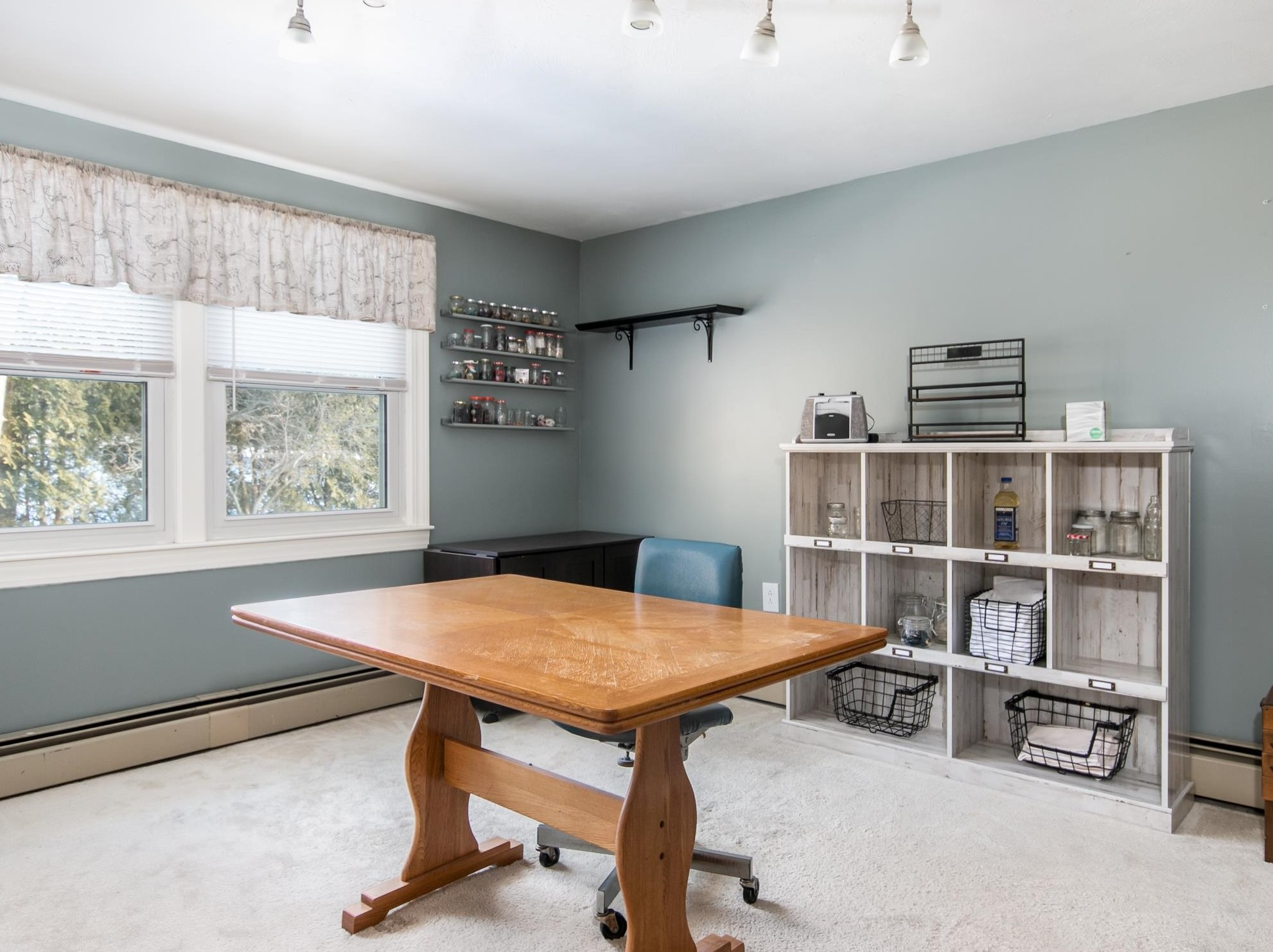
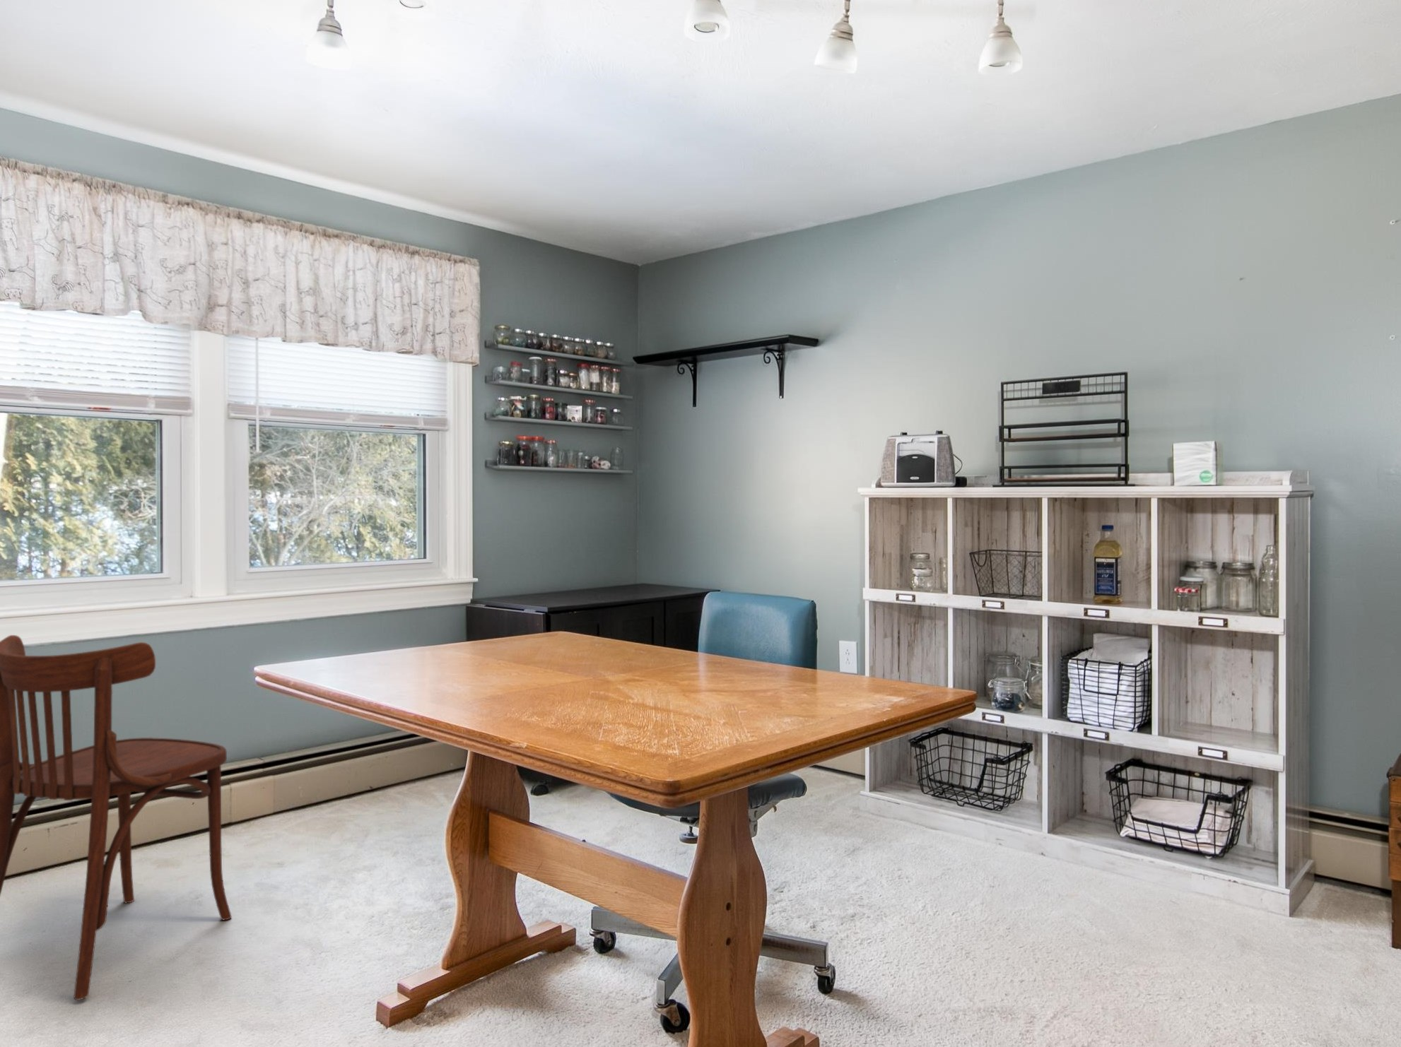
+ dining chair [0,635,232,1001]
